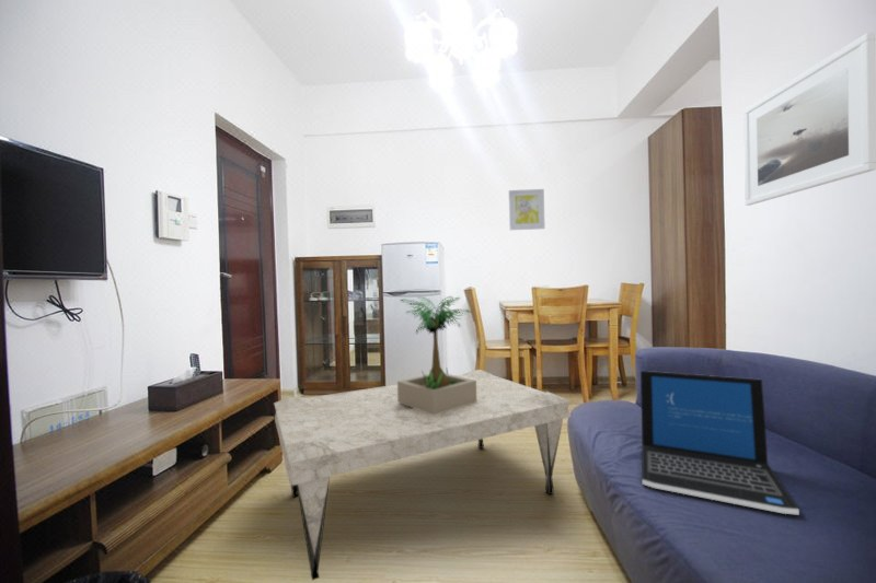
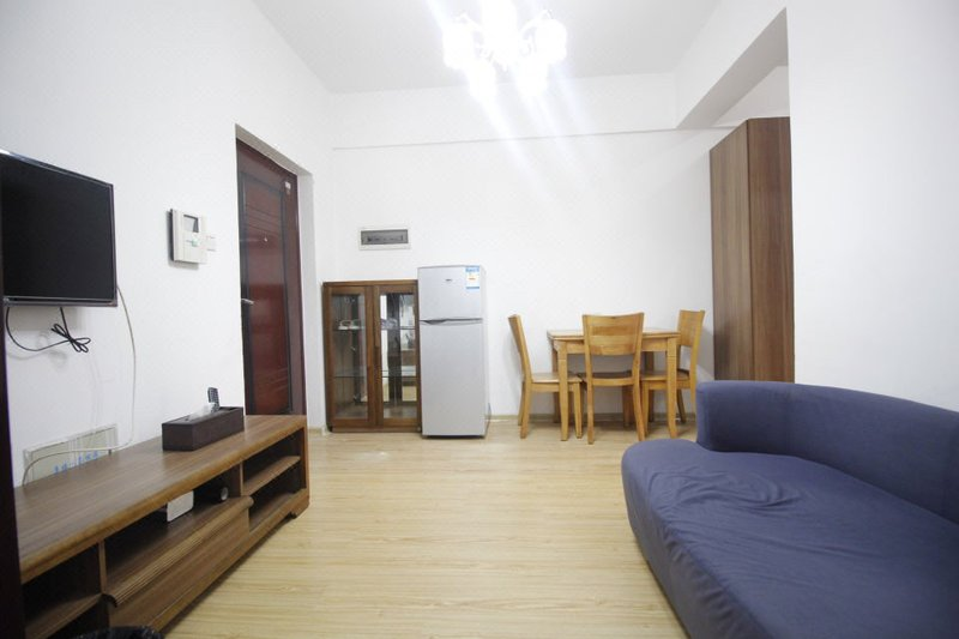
- wall art [508,188,546,231]
- potted plant [396,294,476,415]
- coffee table [273,369,573,581]
- laptop [639,370,800,516]
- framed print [742,32,876,207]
